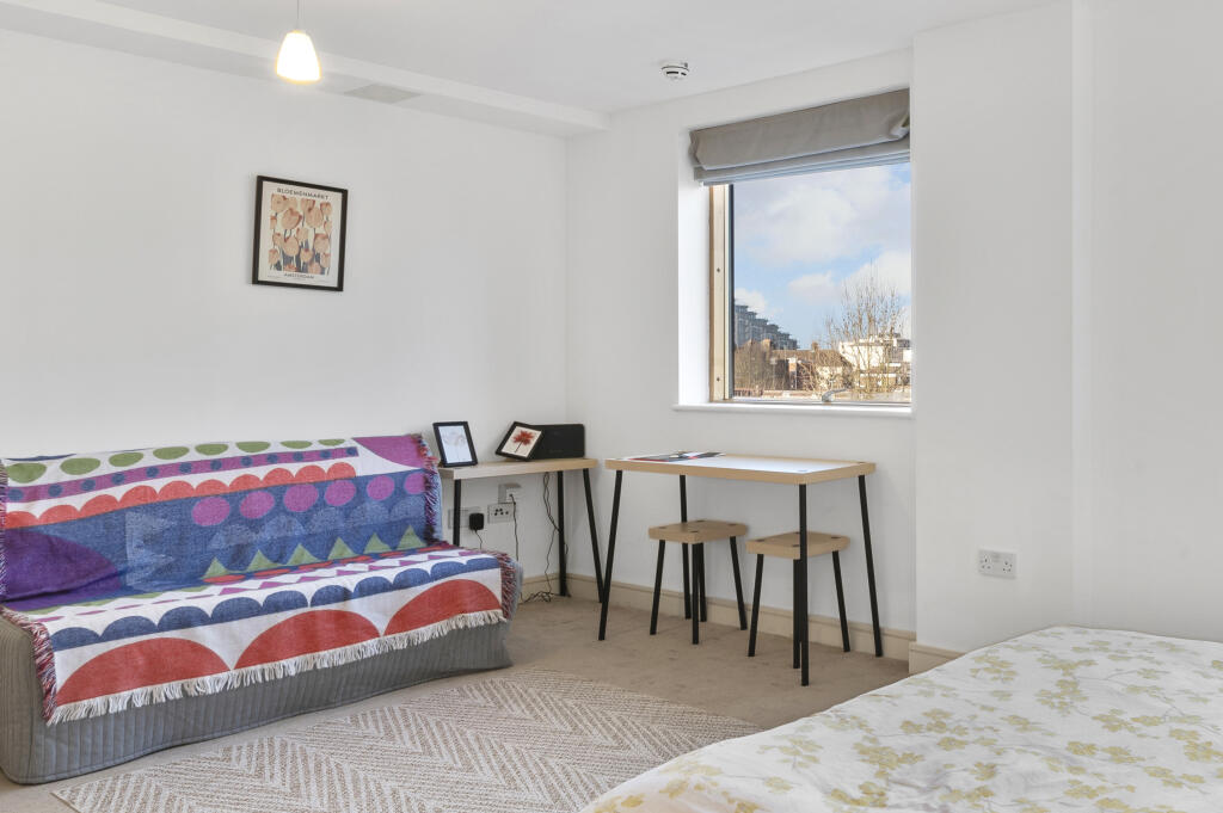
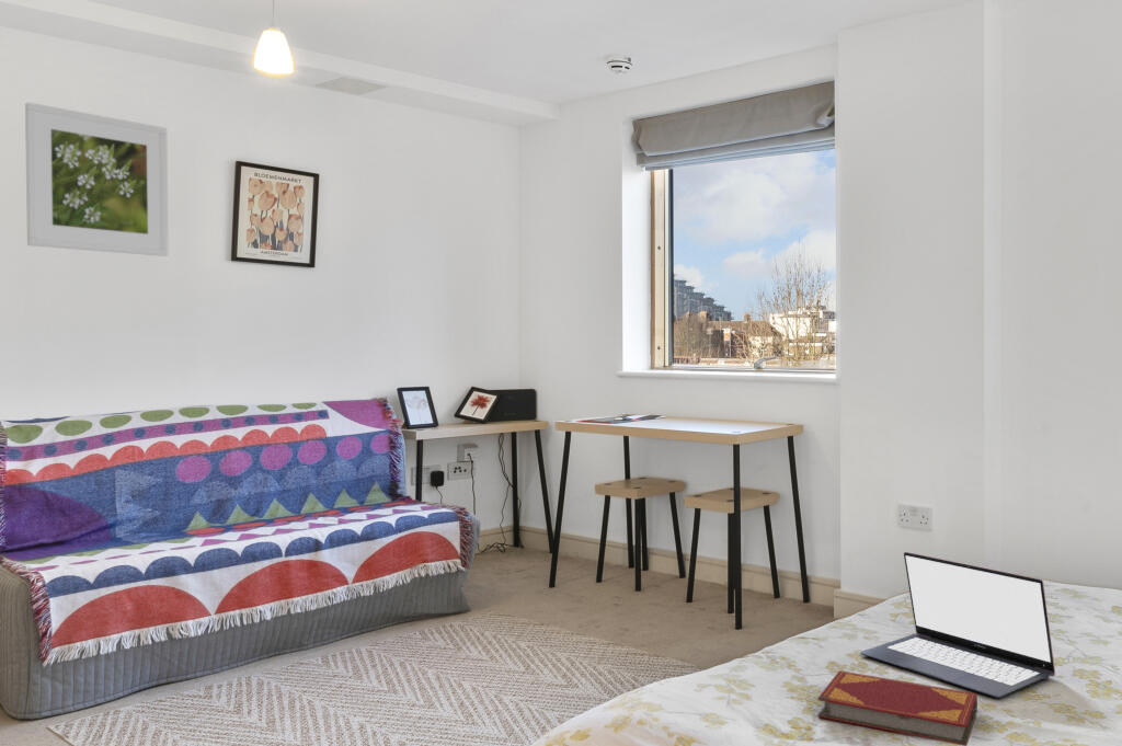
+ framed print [24,102,170,257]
+ hardback book [816,669,978,746]
+ laptop [859,551,1056,699]
